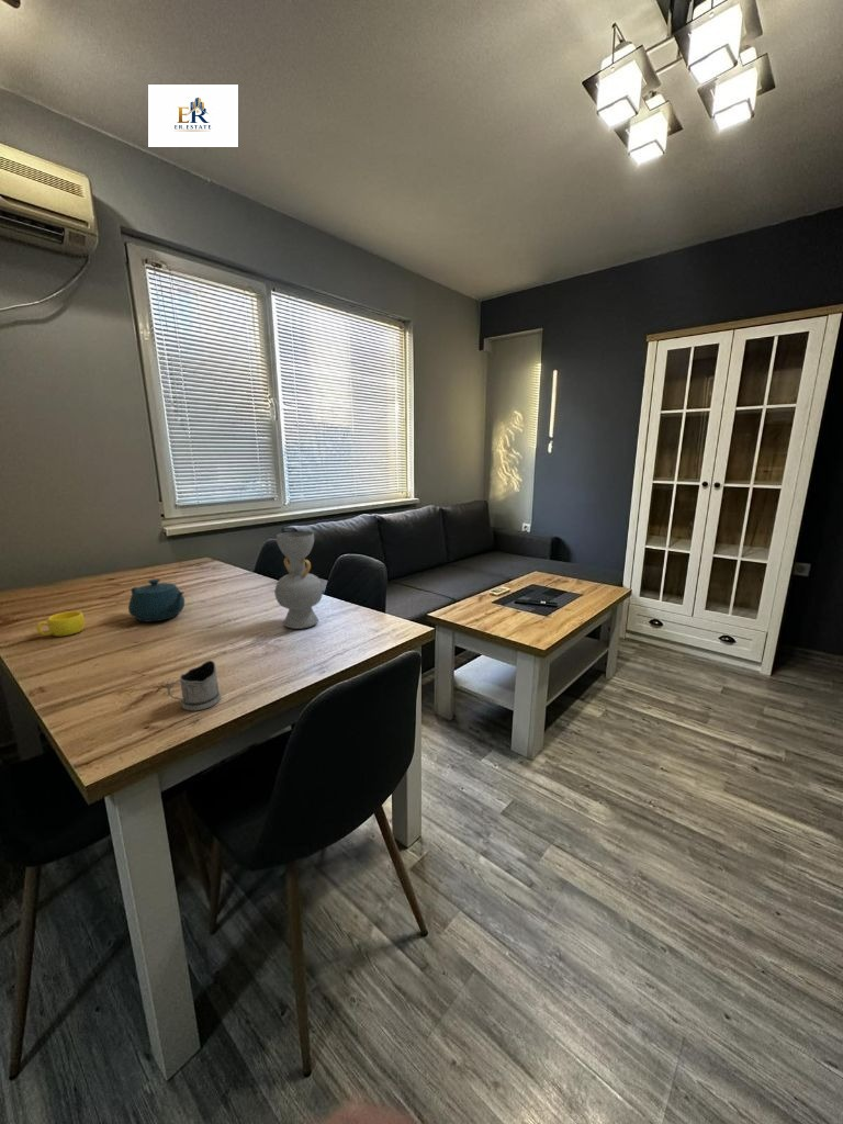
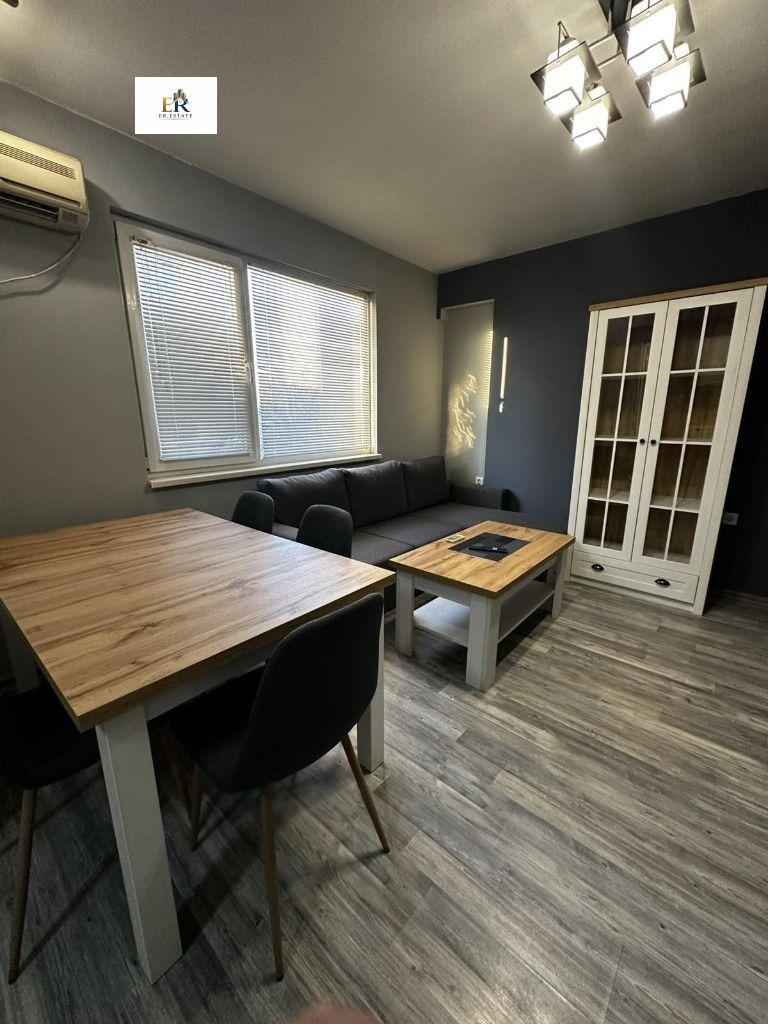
- teapot [127,578,186,623]
- tea glass holder [167,660,223,711]
- decorative vase [273,530,324,630]
- cup [36,610,86,637]
